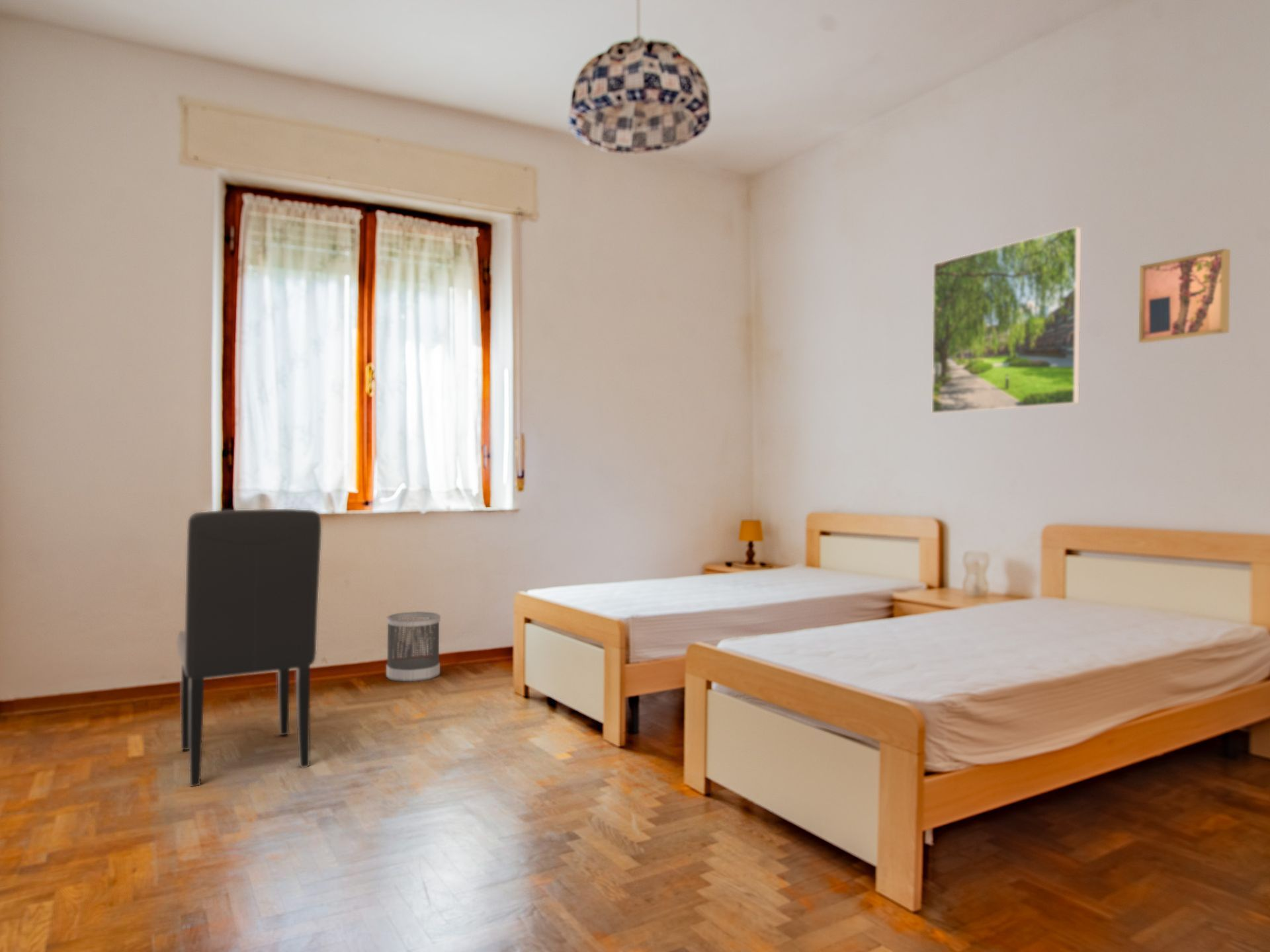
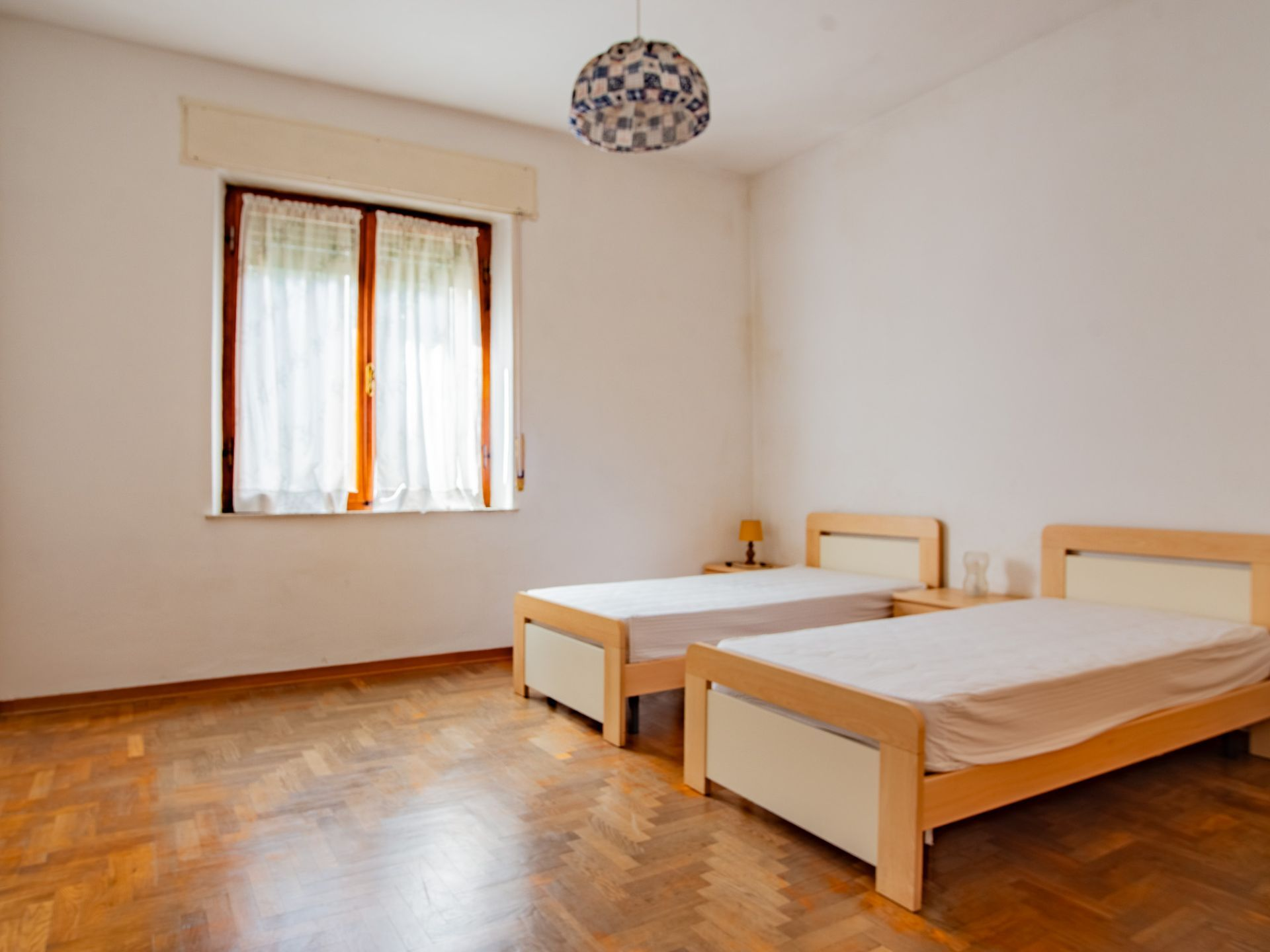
- wastebasket [386,611,441,682]
- chair [177,508,322,787]
- wall art [1138,248,1231,344]
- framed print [931,225,1082,415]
